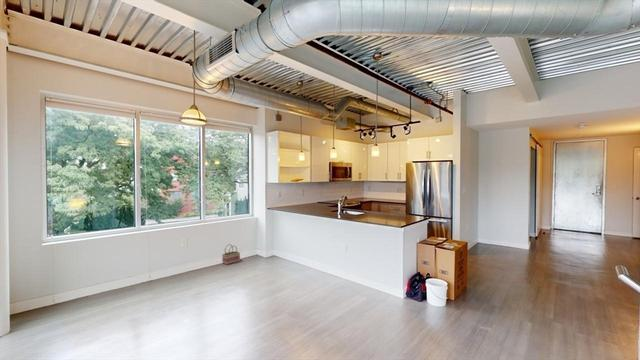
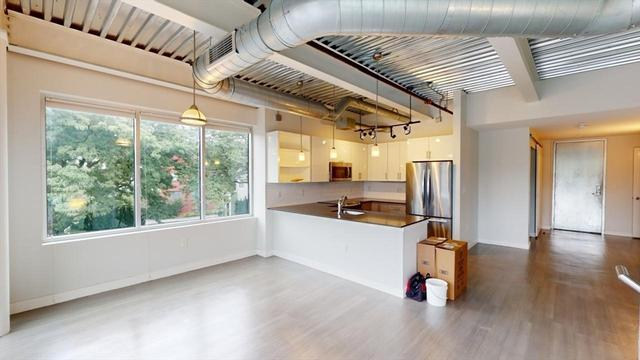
- basket [221,243,241,266]
